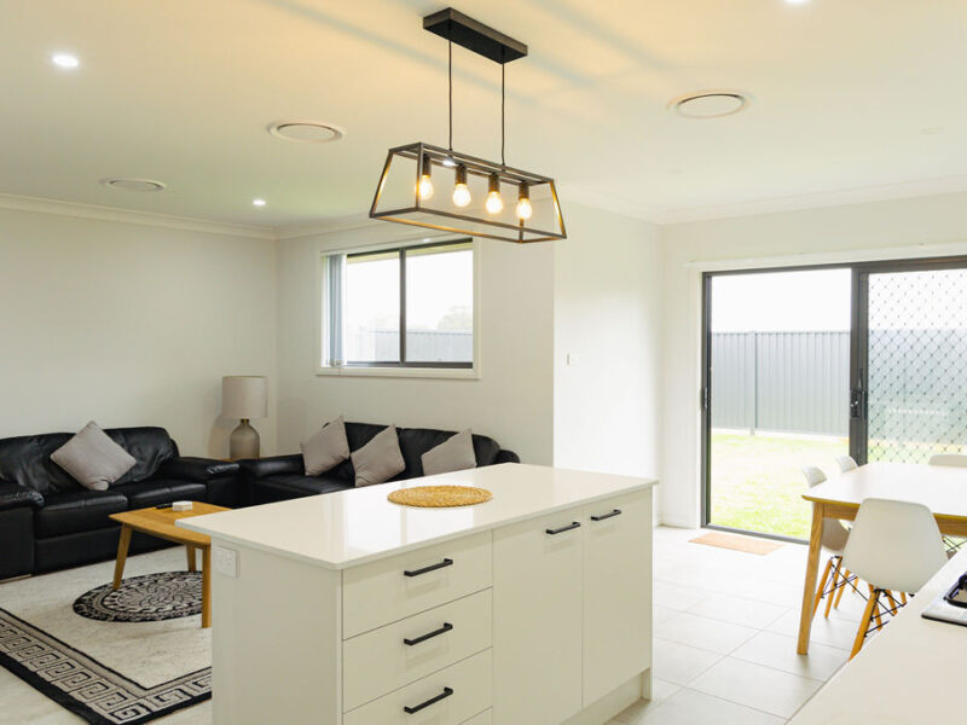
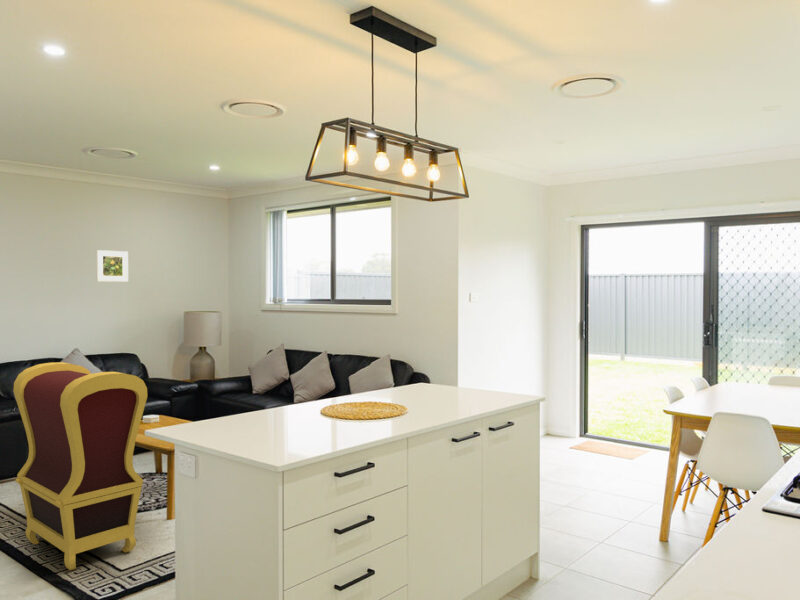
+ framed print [95,249,129,283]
+ armchair [12,361,148,571]
